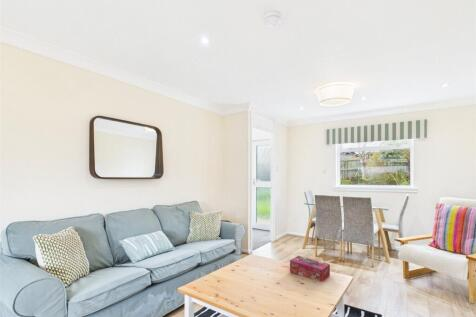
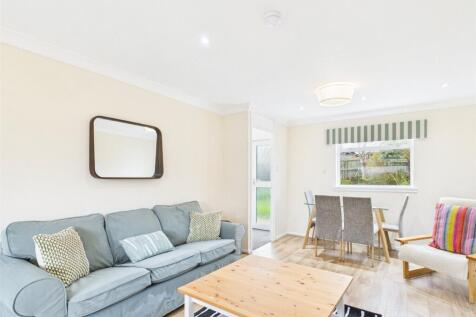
- tissue box [289,255,331,283]
